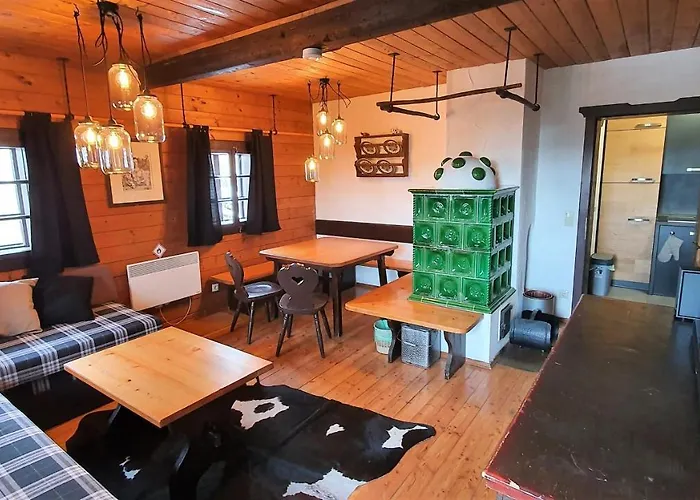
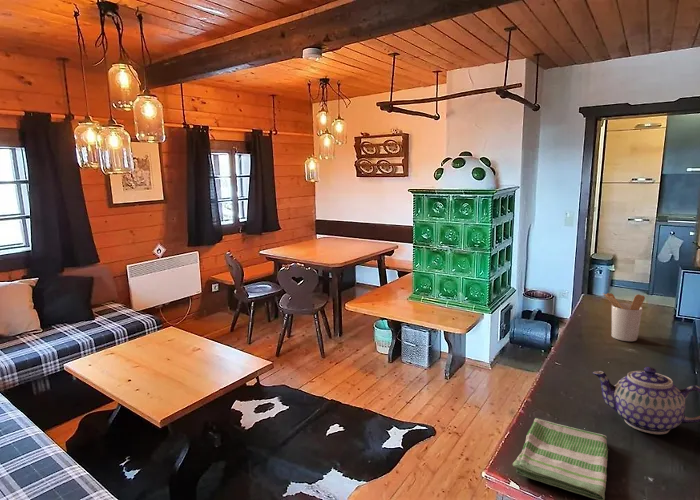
+ utensil holder [602,292,646,342]
+ teapot [592,366,700,435]
+ dish towel [512,417,609,500]
